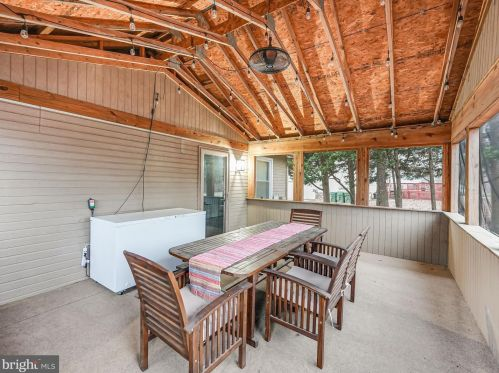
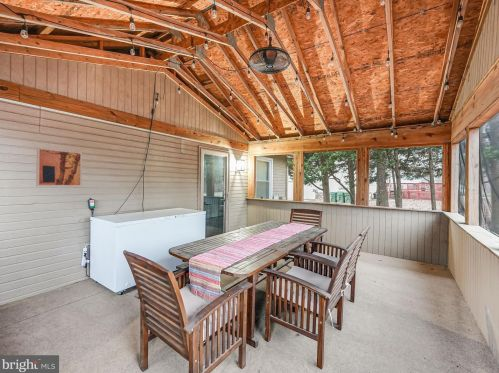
+ wall art [35,146,83,188]
